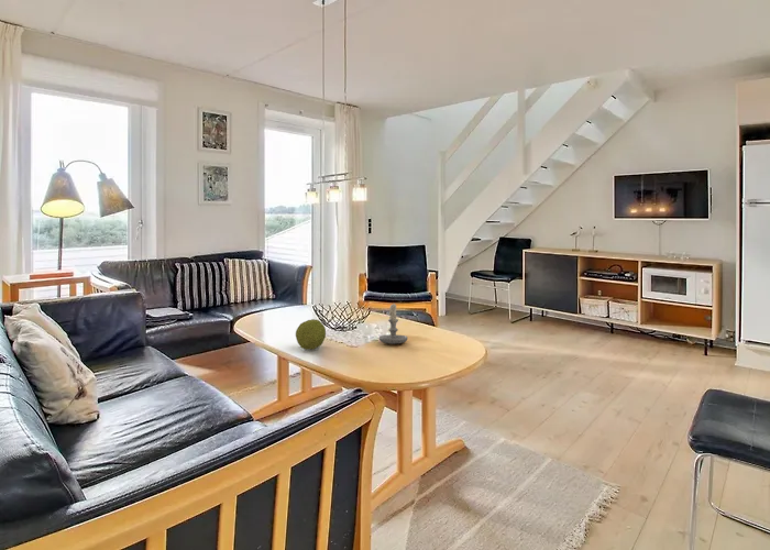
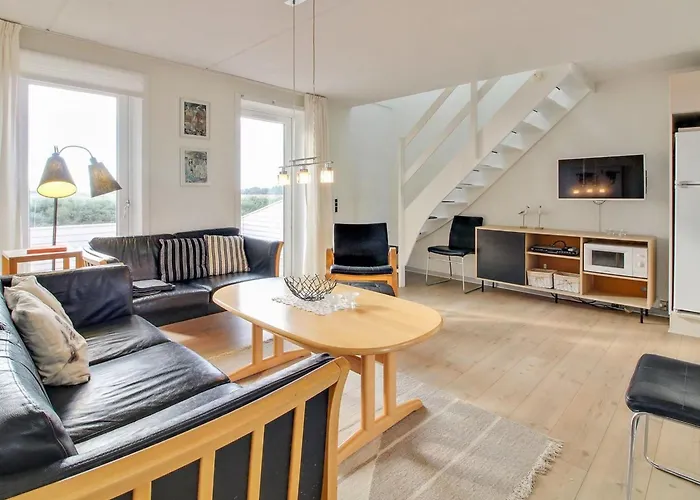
- candle [378,302,408,345]
- fruit [295,318,327,351]
